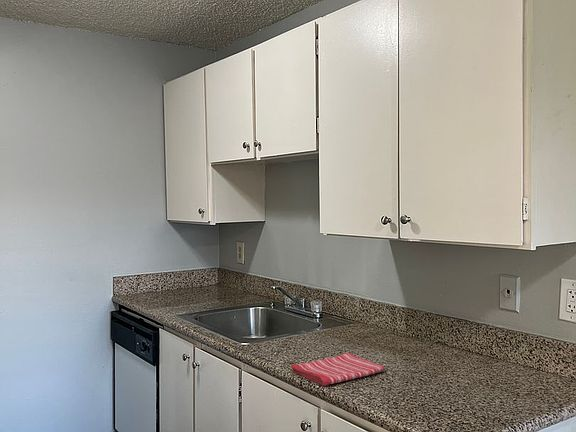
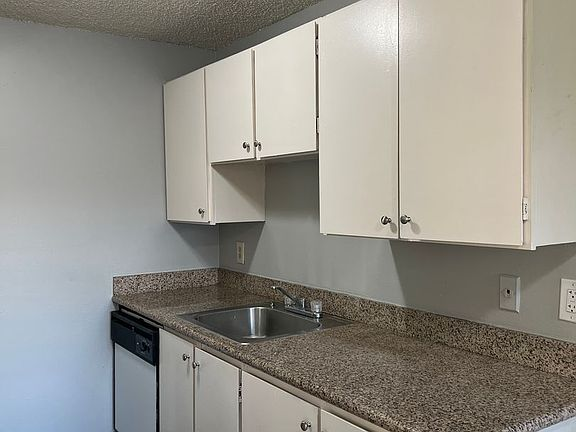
- dish towel [291,352,386,387]
